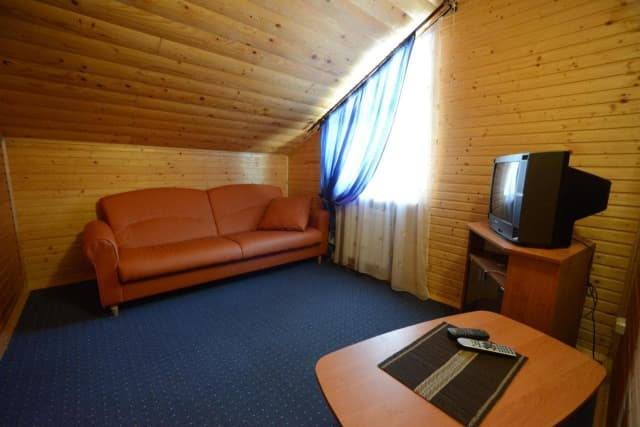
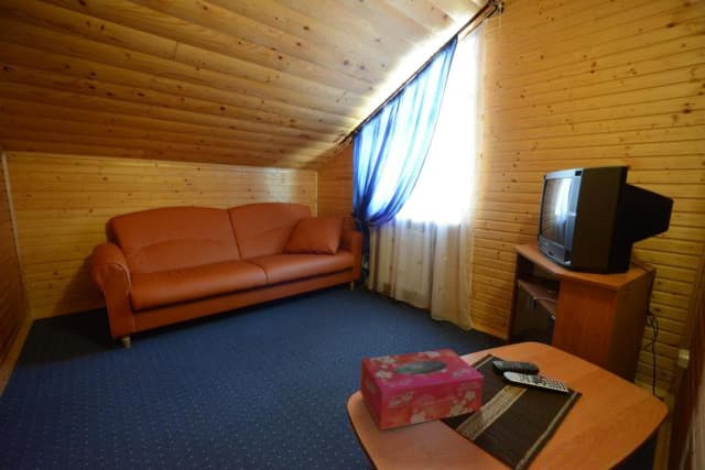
+ tissue box [359,348,485,431]
